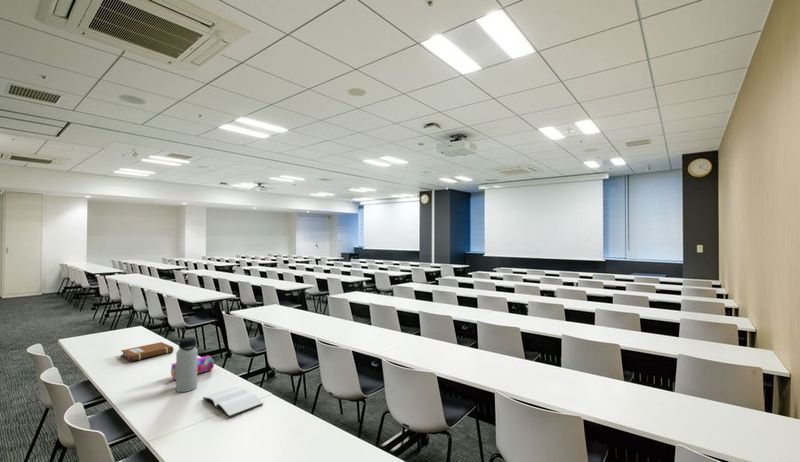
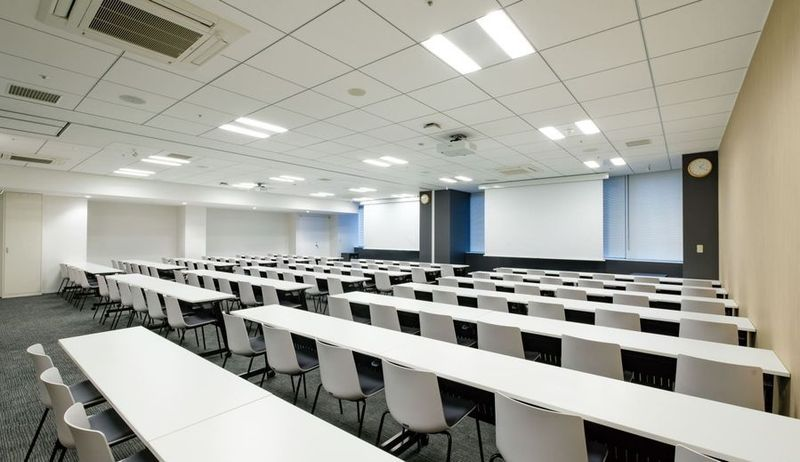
- pencil case [170,355,215,380]
- water bottle [175,336,199,393]
- book [202,386,264,418]
- notebook [120,341,174,362]
